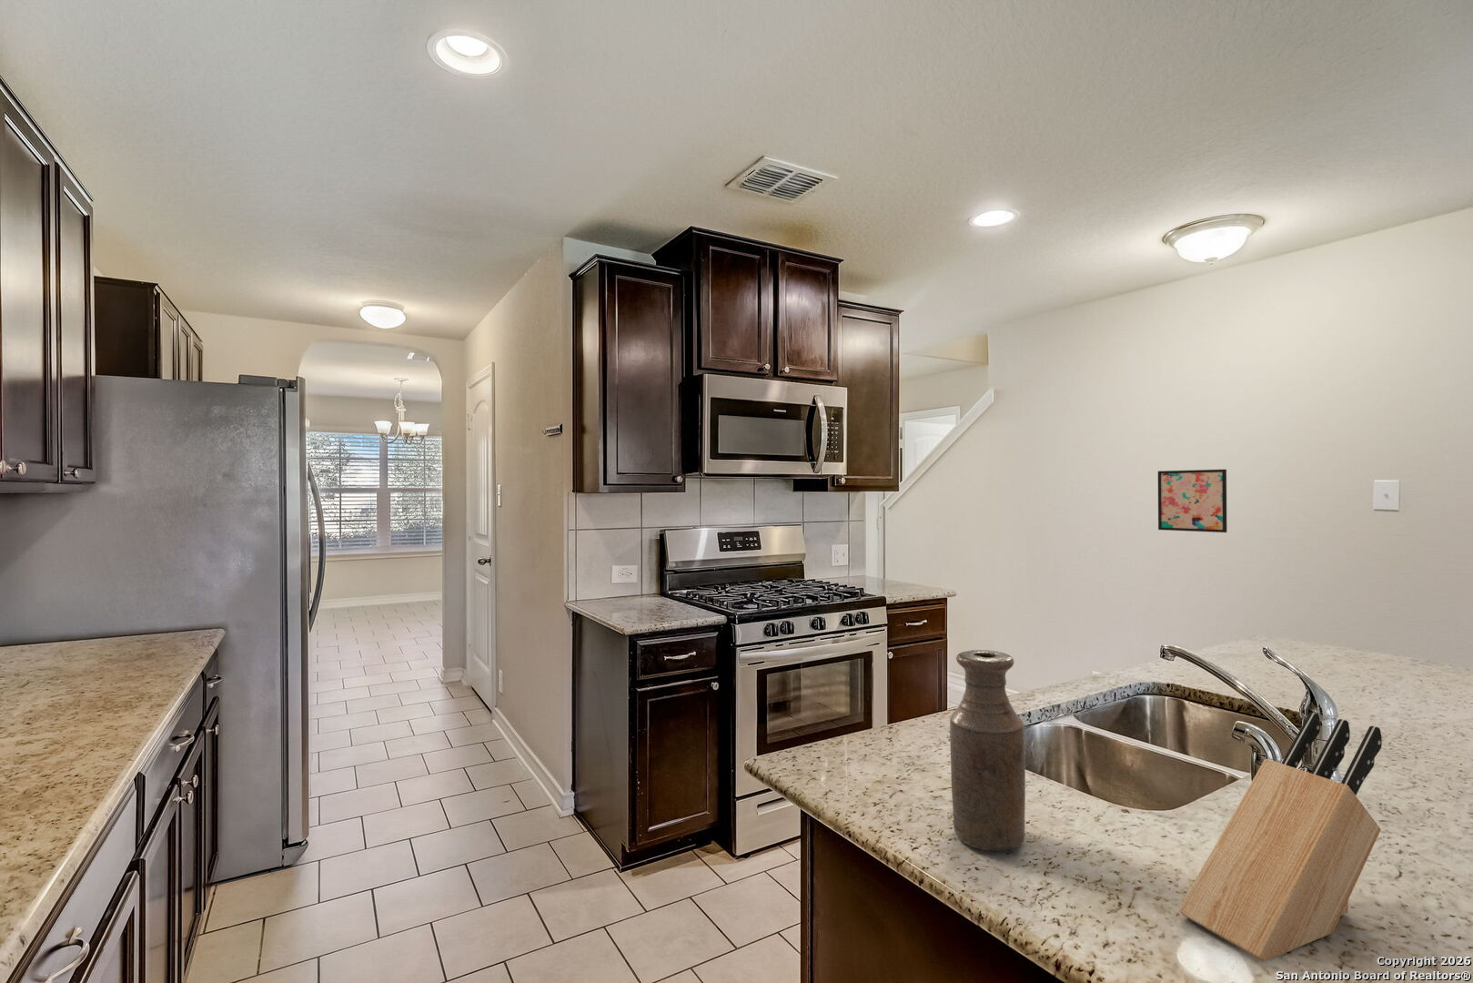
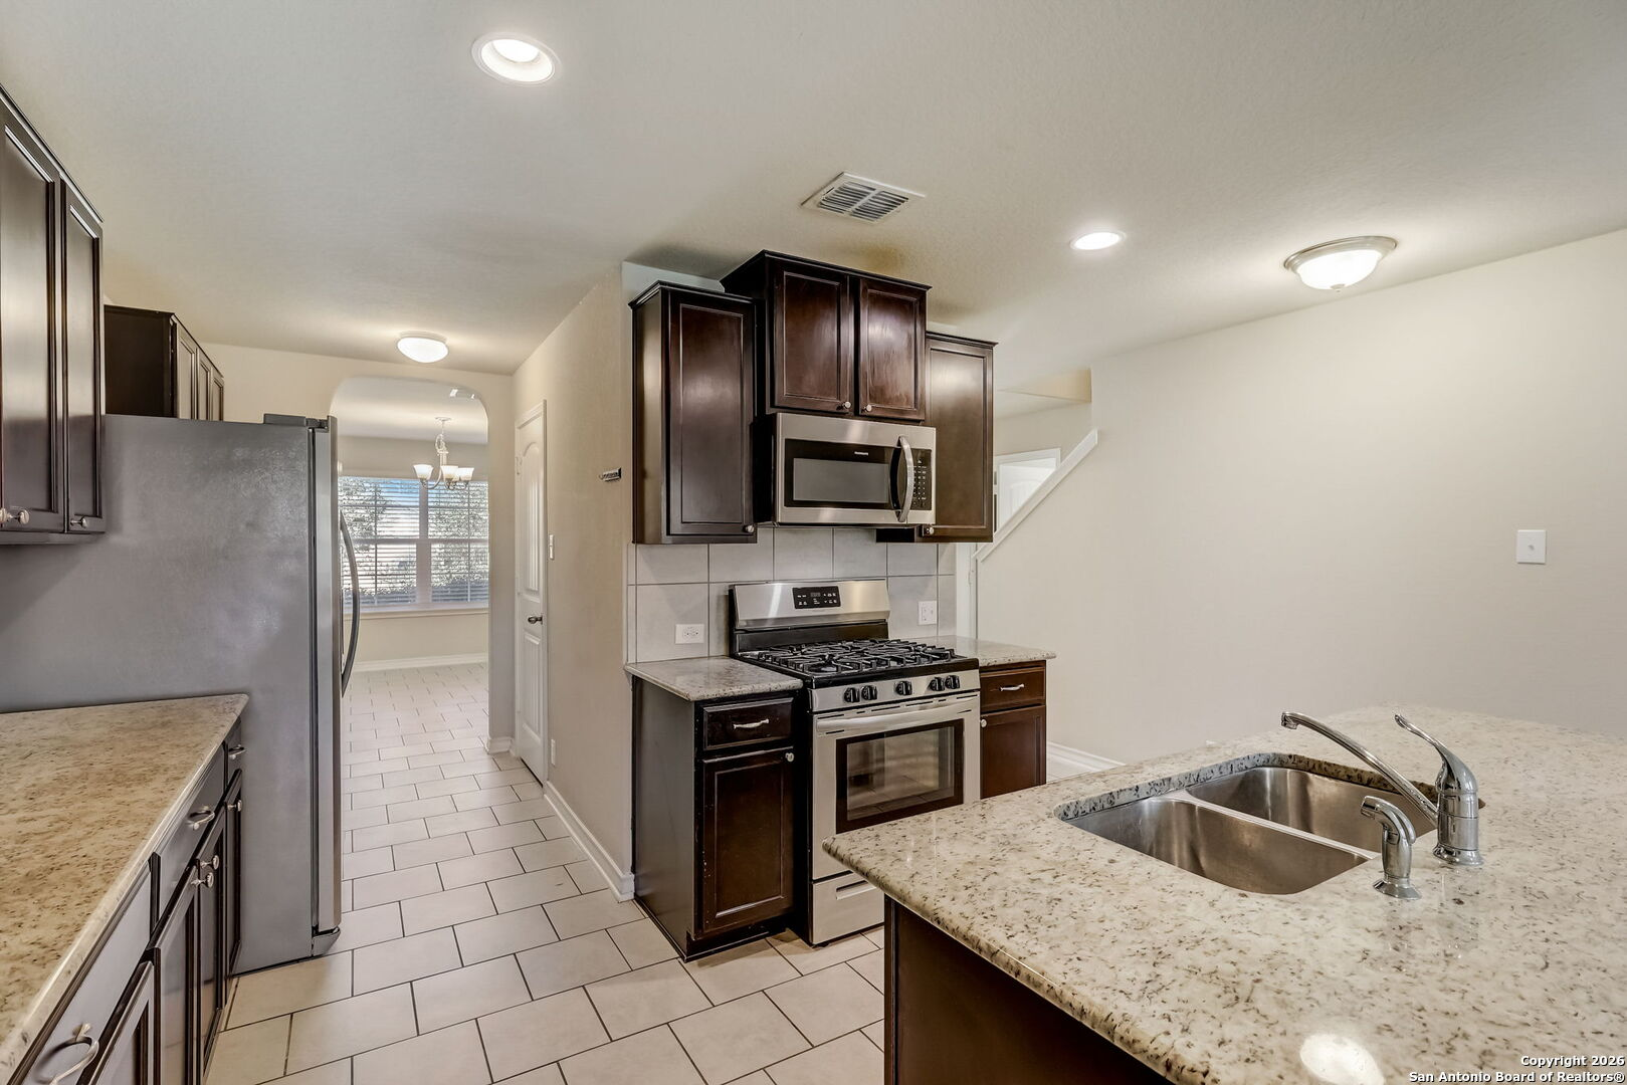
- knife block [1177,712,1383,962]
- wall art [1157,468,1228,533]
- bottle [949,649,1027,852]
